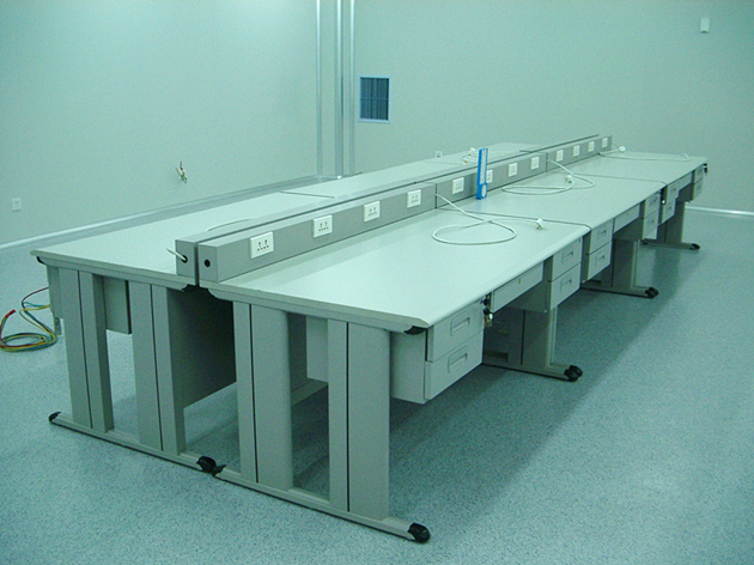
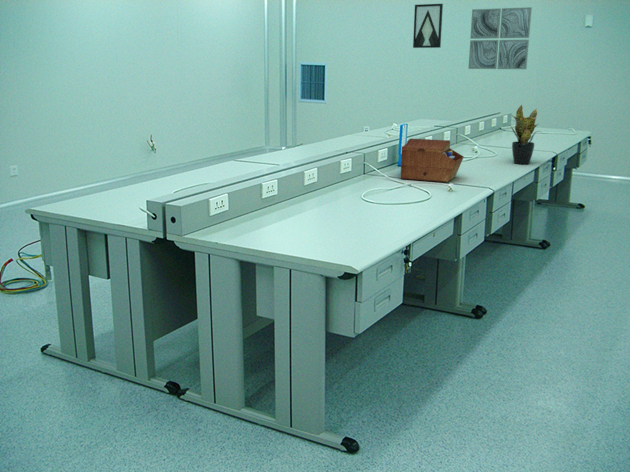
+ wall art [412,3,444,49]
+ wall art [467,6,533,70]
+ potted plant [509,104,542,165]
+ sewing box [400,138,465,183]
